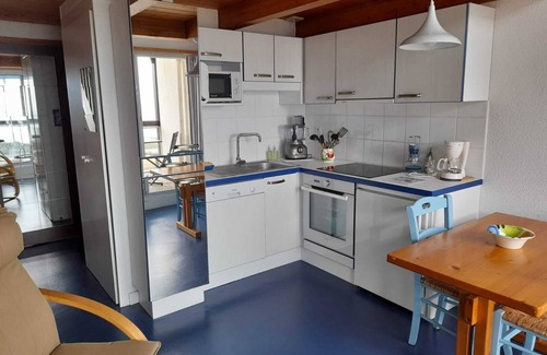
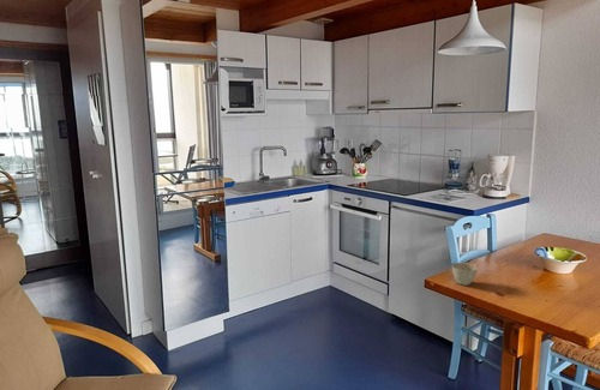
+ flower pot [451,262,479,287]
